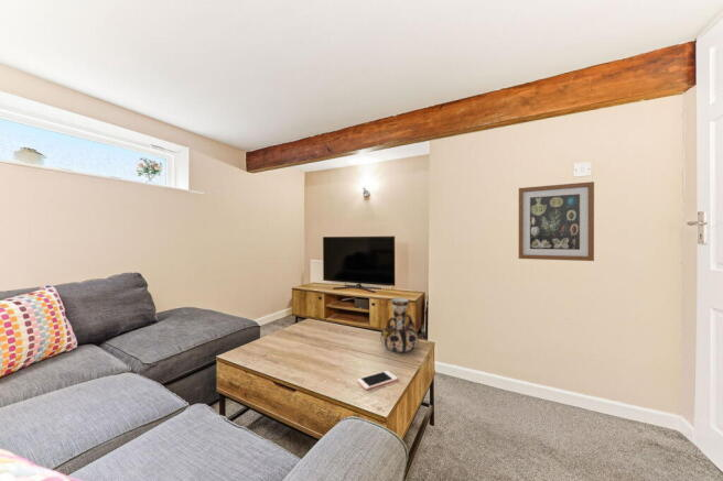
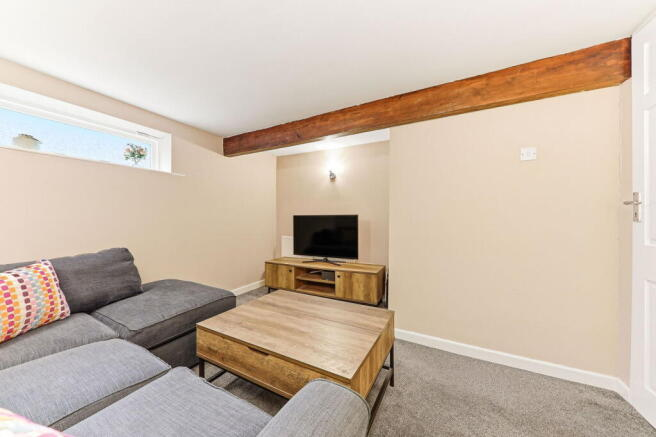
- cell phone [356,370,399,391]
- wall art [518,181,595,262]
- vase [379,296,420,353]
